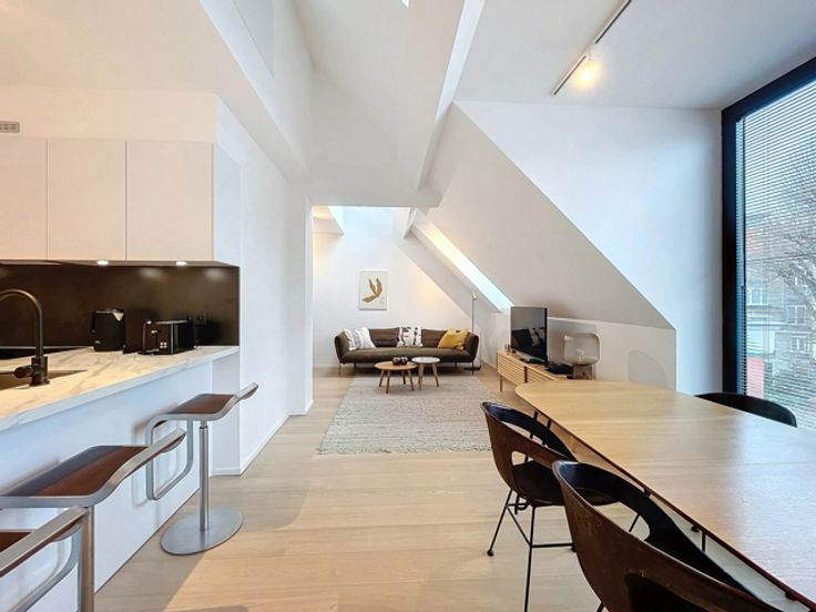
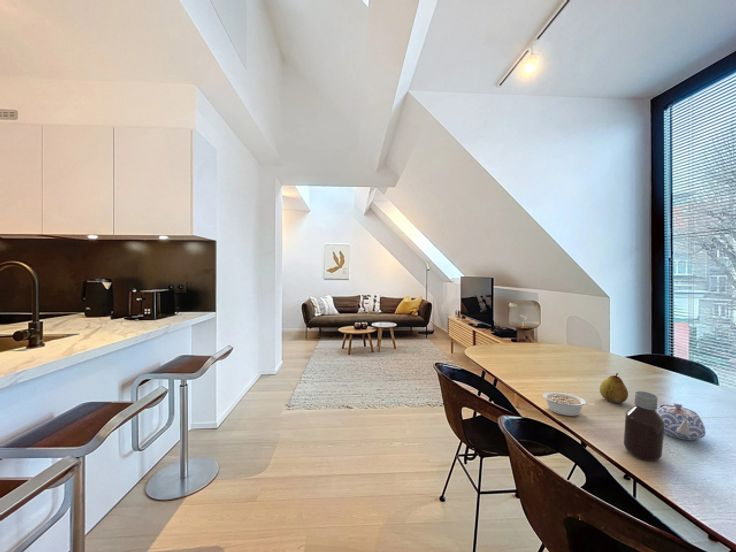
+ teapot [656,402,707,441]
+ fruit [599,372,629,404]
+ bottle [623,390,665,462]
+ legume [542,391,587,417]
